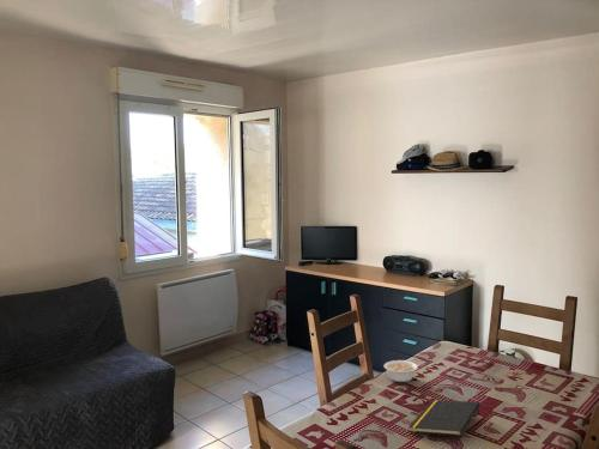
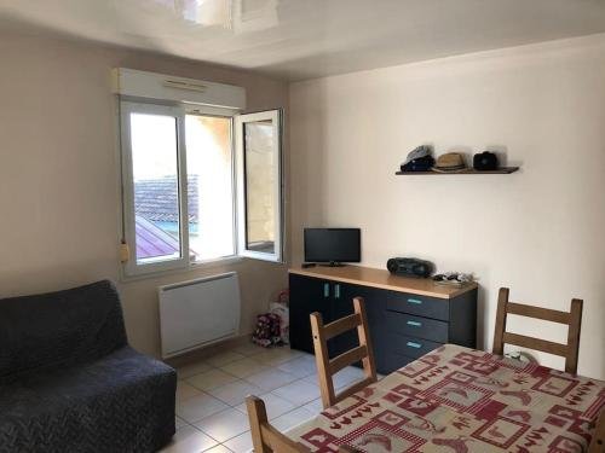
- notepad [407,399,480,437]
- legume [383,359,426,383]
